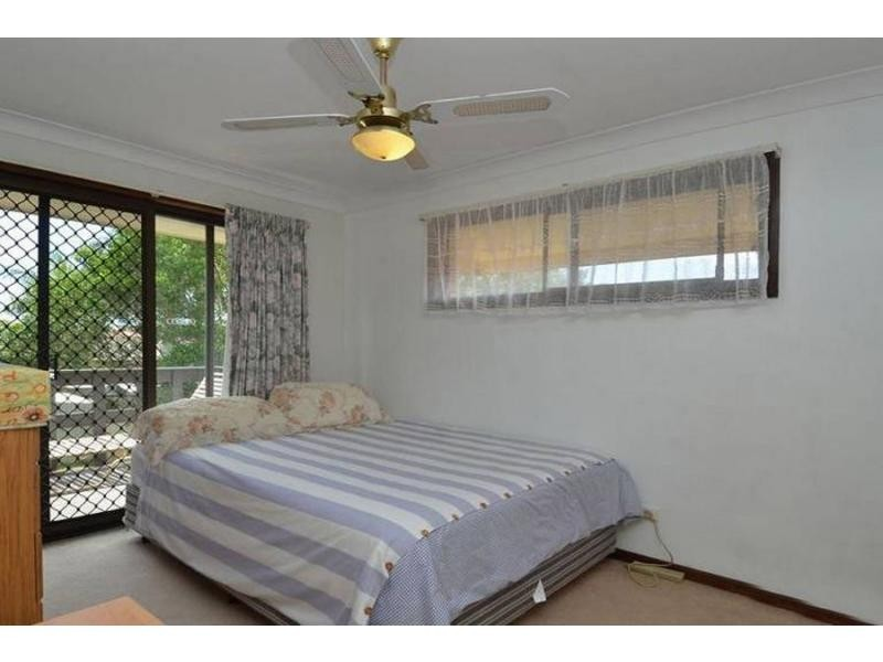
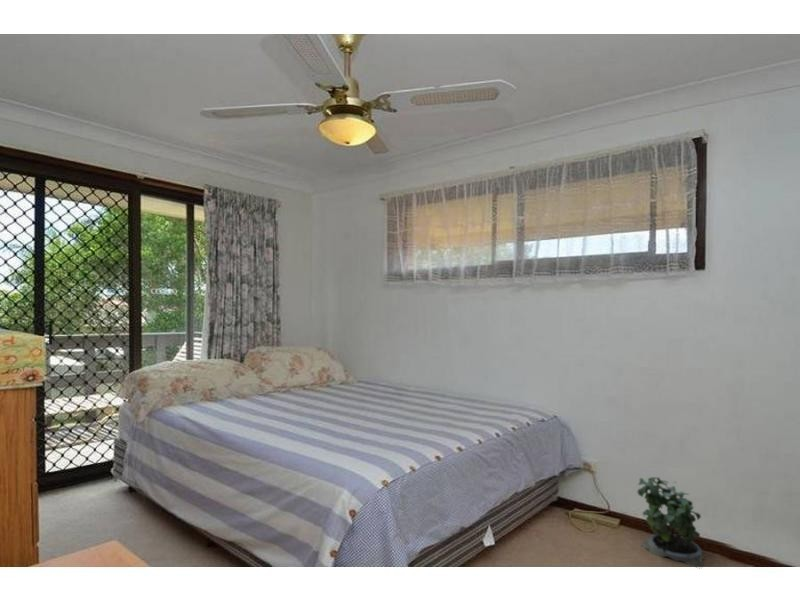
+ potted plant [636,476,706,568]
